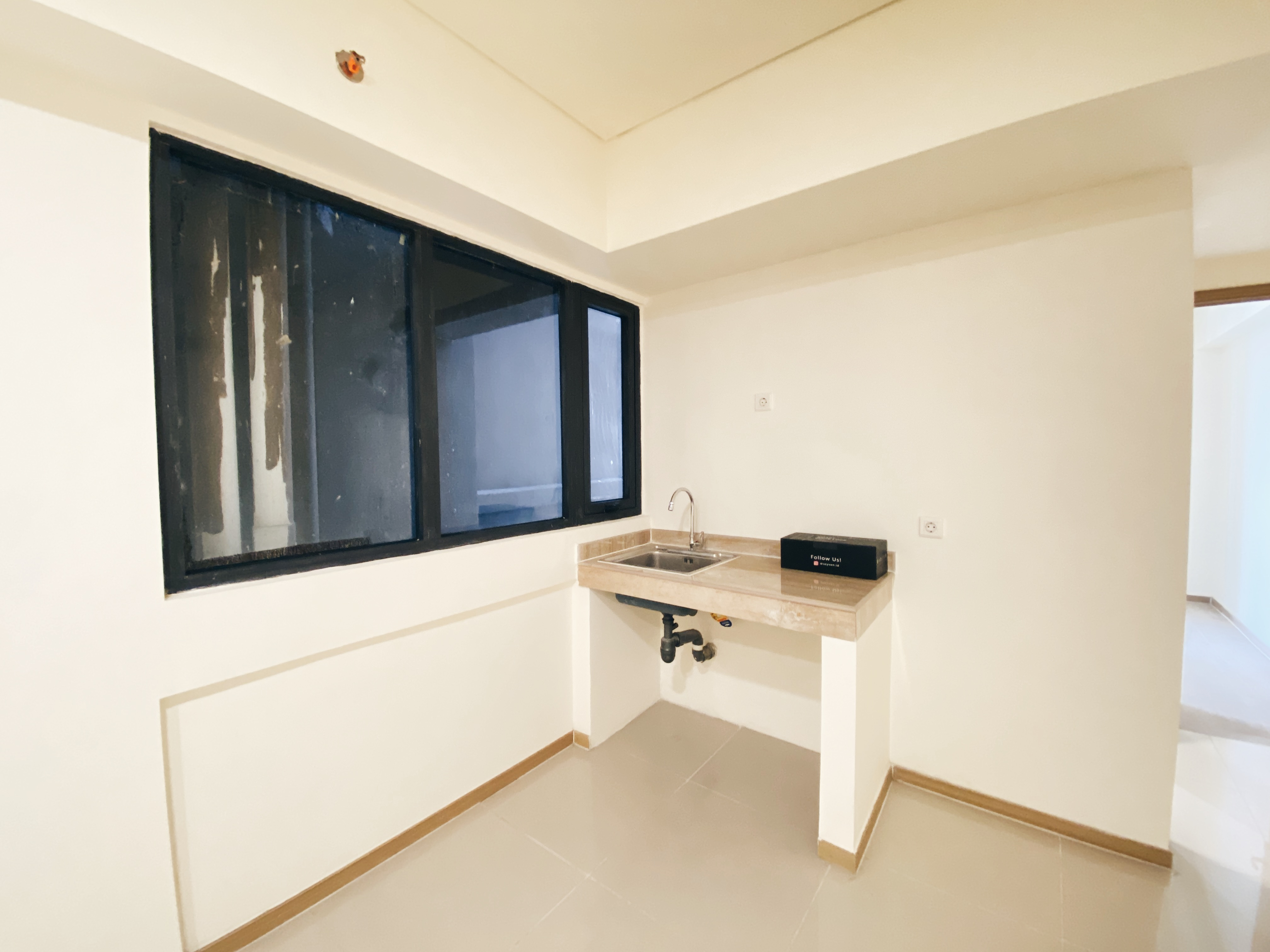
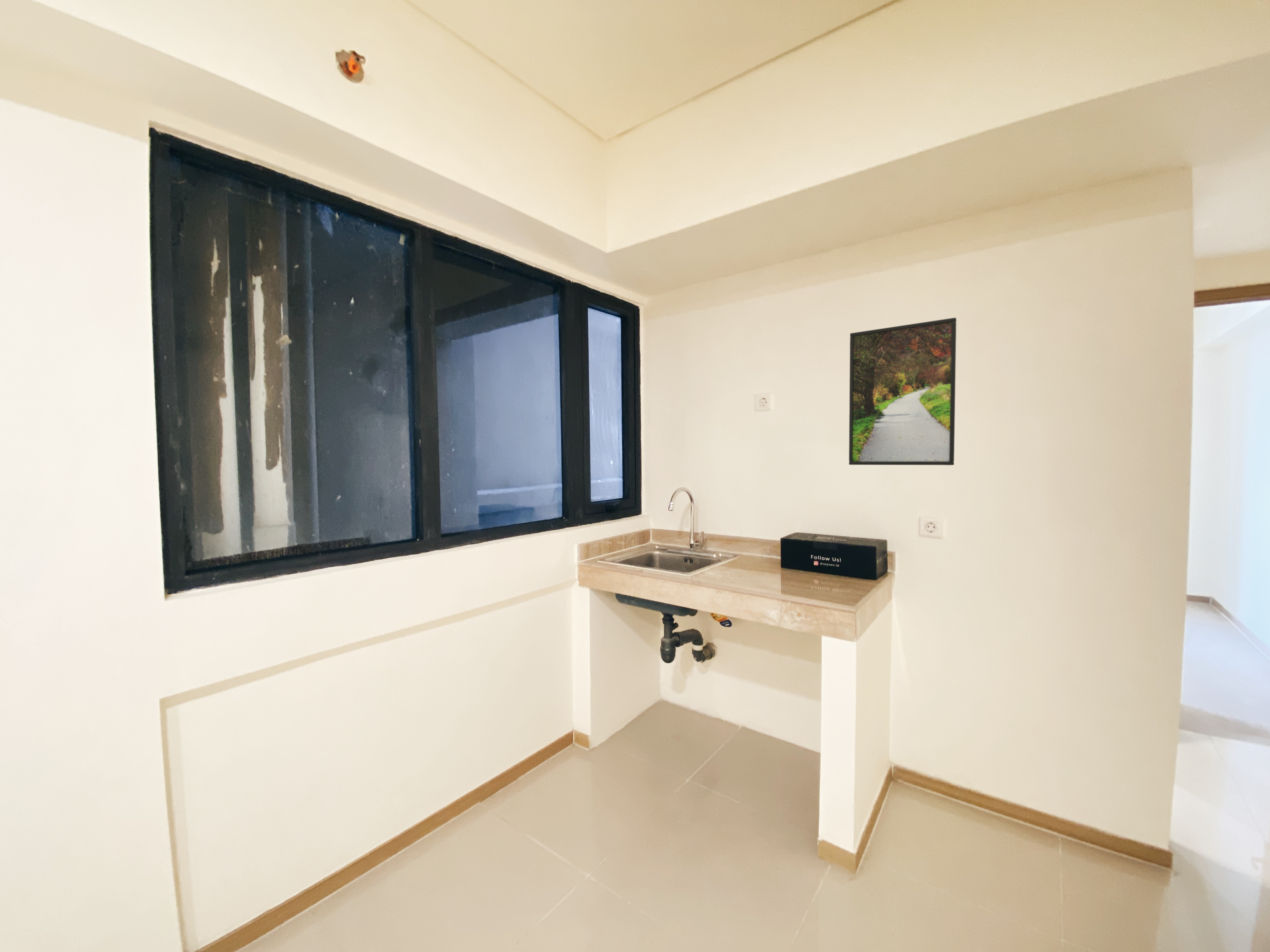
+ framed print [849,317,957,466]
